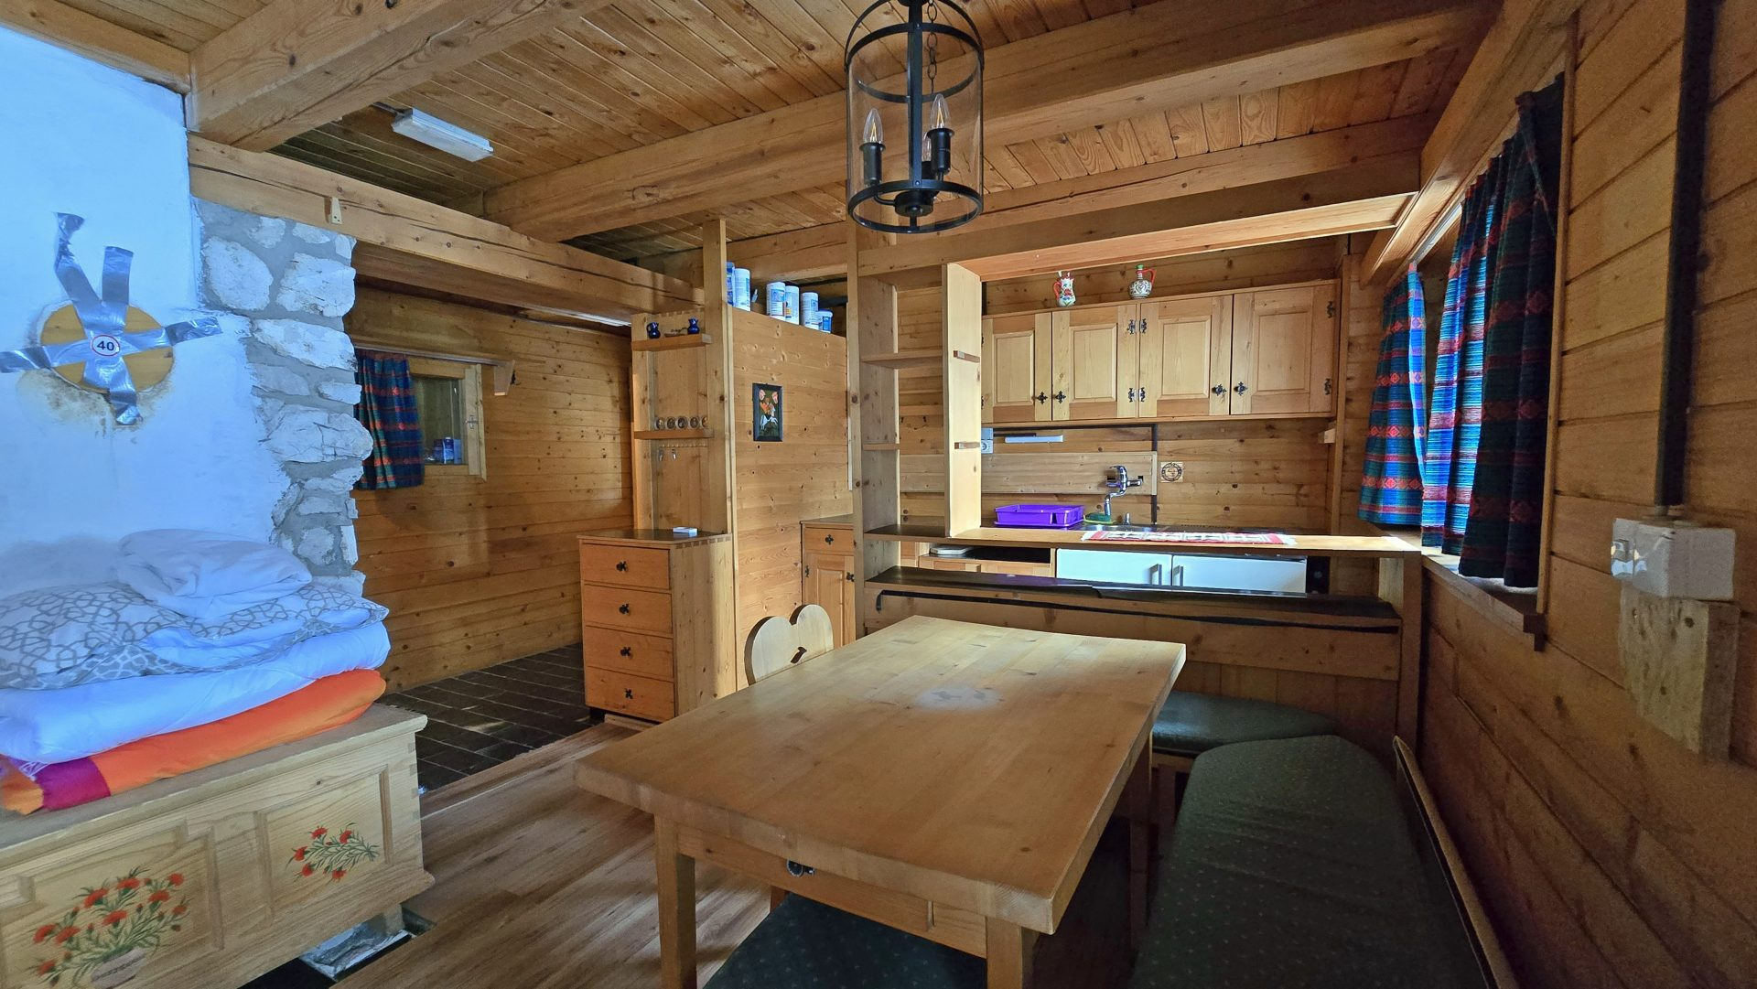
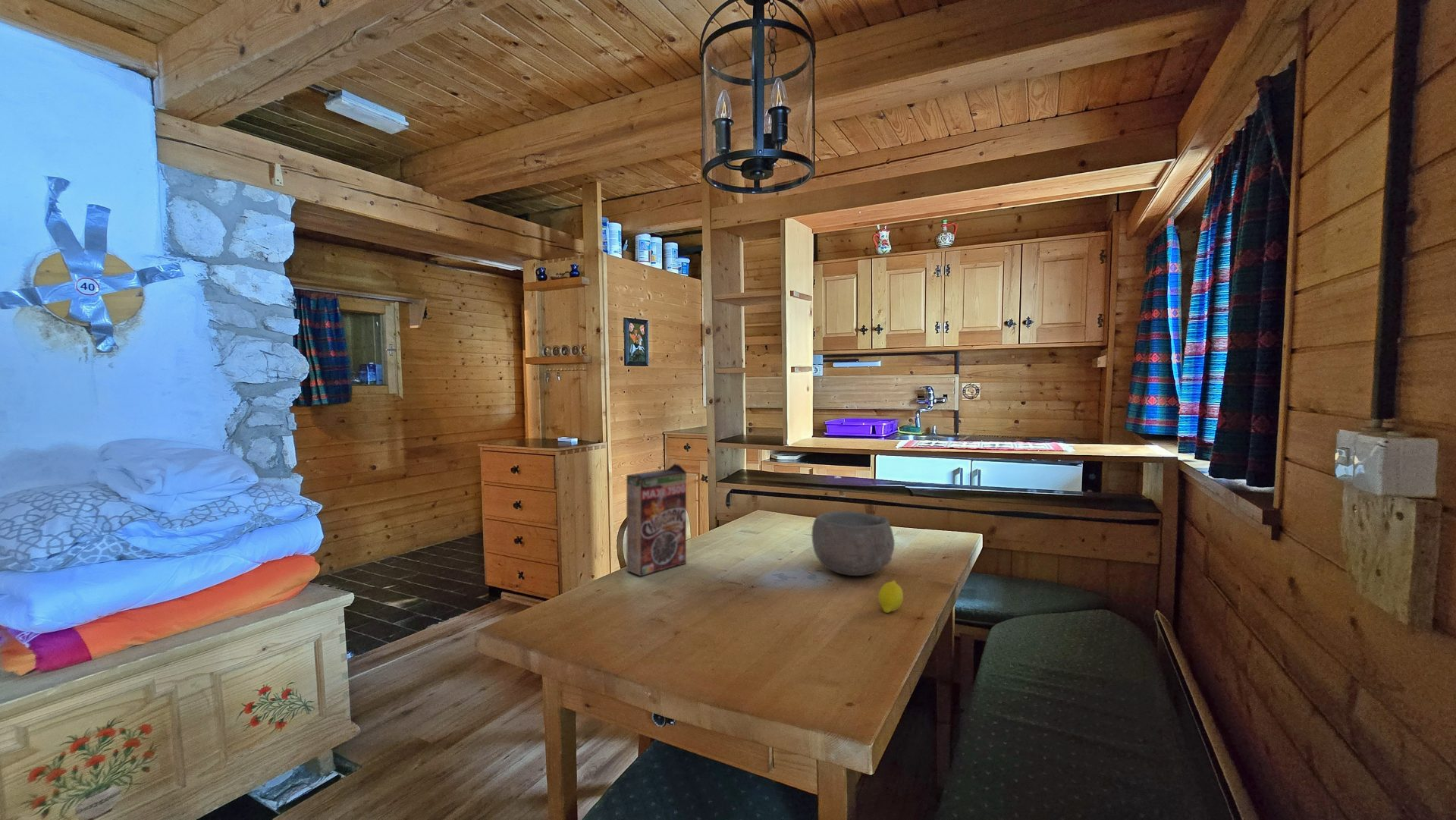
+ fruit [877,580,904,614]
+ bowl [811,511,896,577]
+ cereal box [625,463,687,577]
